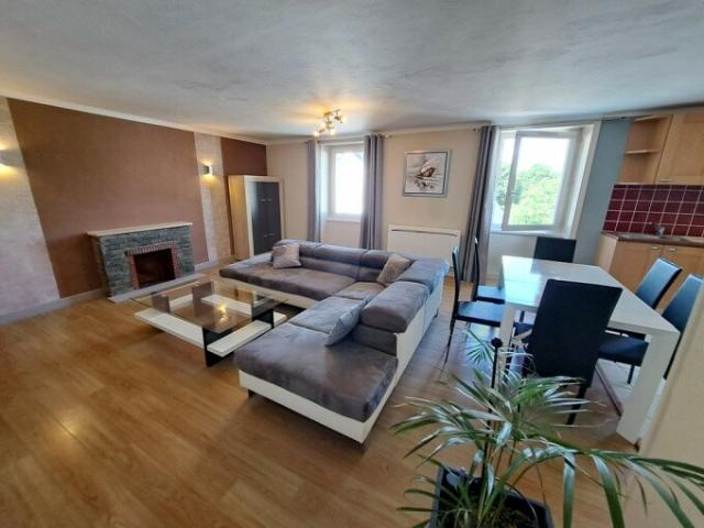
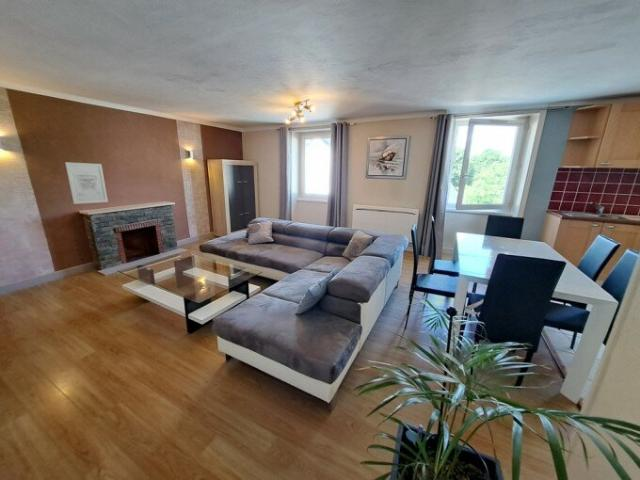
+ wall art [64,161,109,205]
